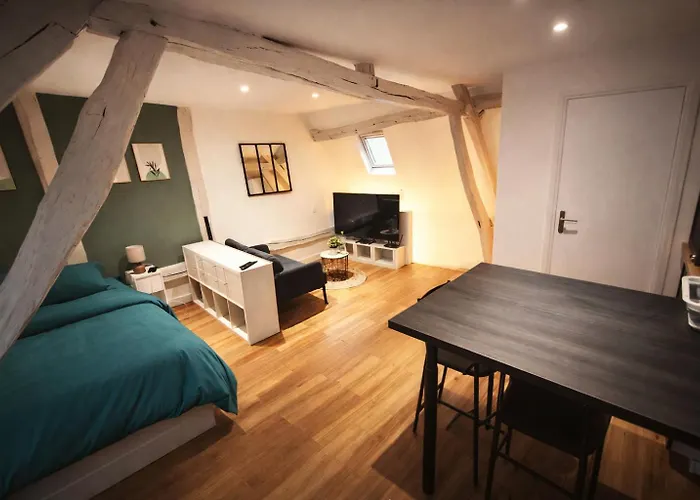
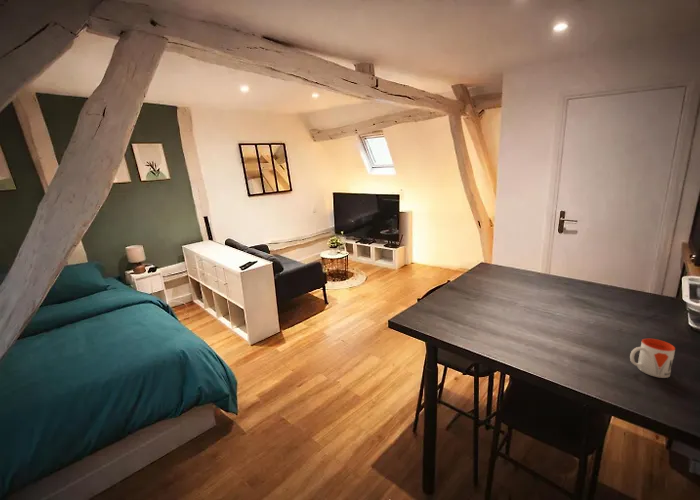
+ mug [629,338,676,379]
